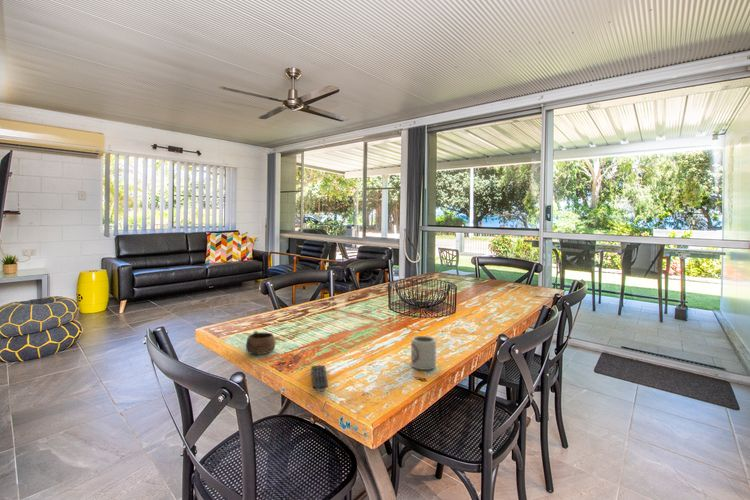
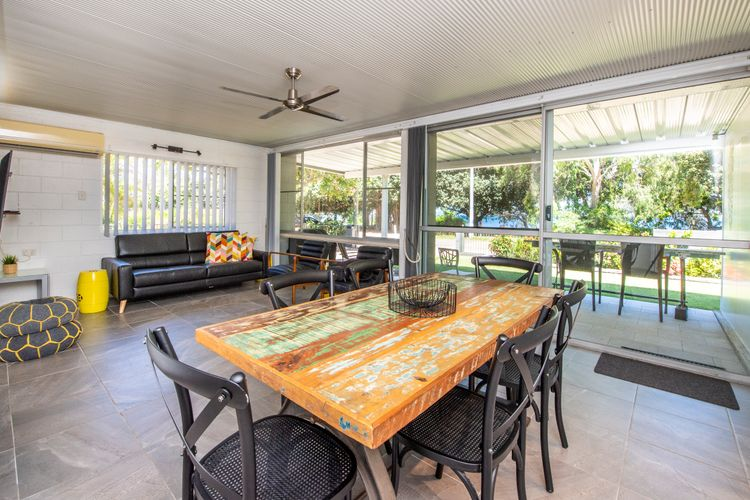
- cup [245,330,276,355]
- remote control [310,364,329,393]
- cup [410,335,437,371]
